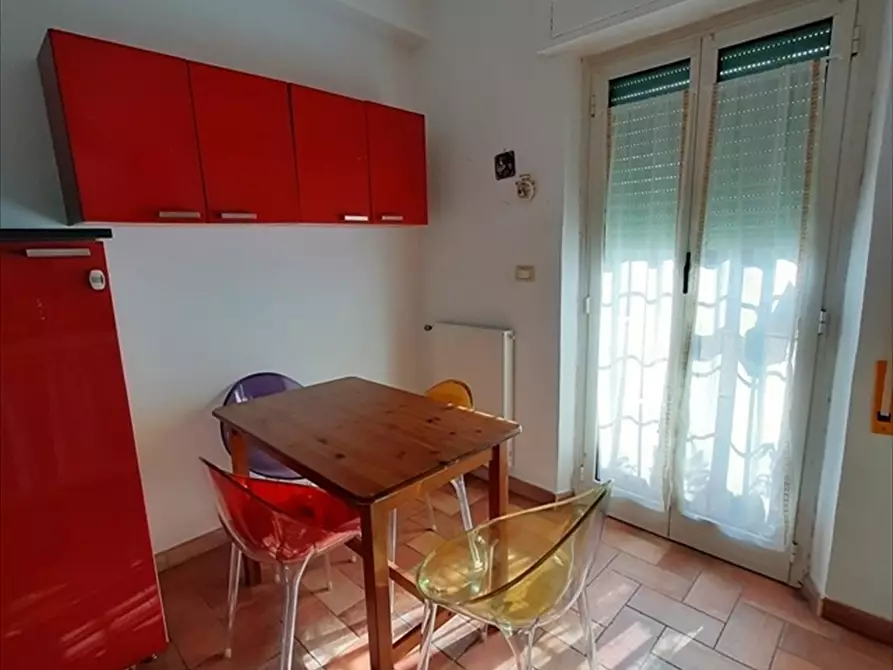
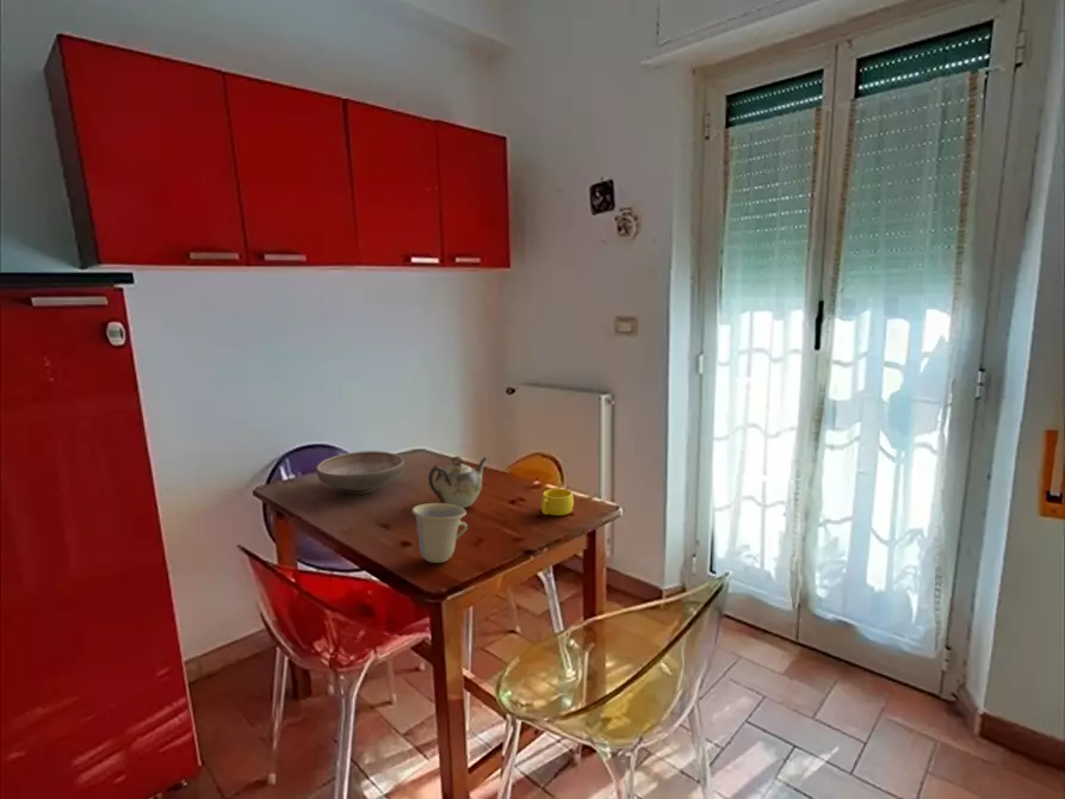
+ teapot [427,456,490,509]
+ cup [411,502,469,564]
+ bowl [315,450,405,495]
+ cup [540,488,575,516]
